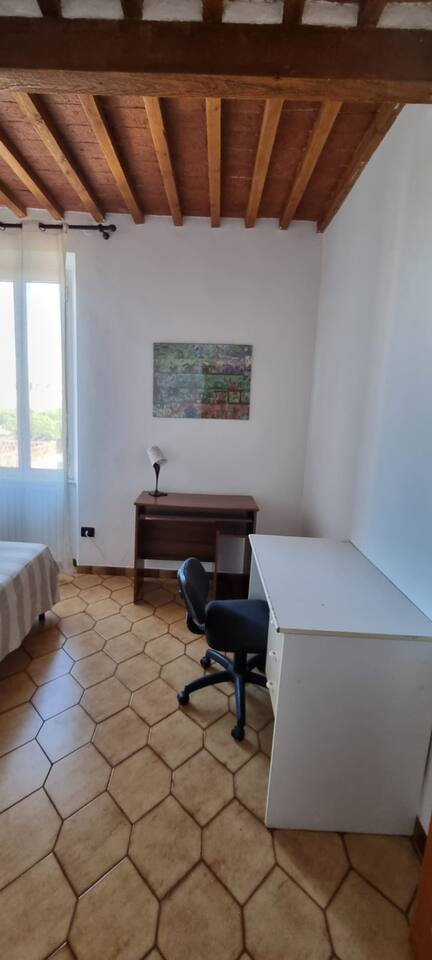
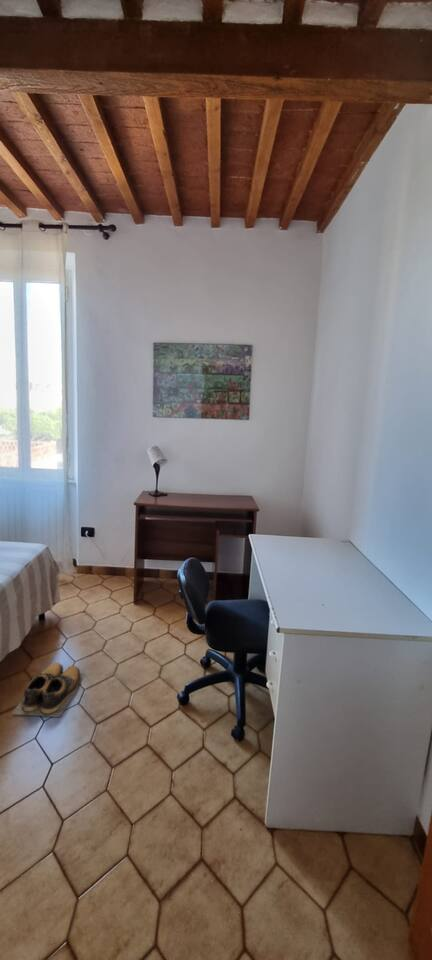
+ shoes [11,661,87,718]
